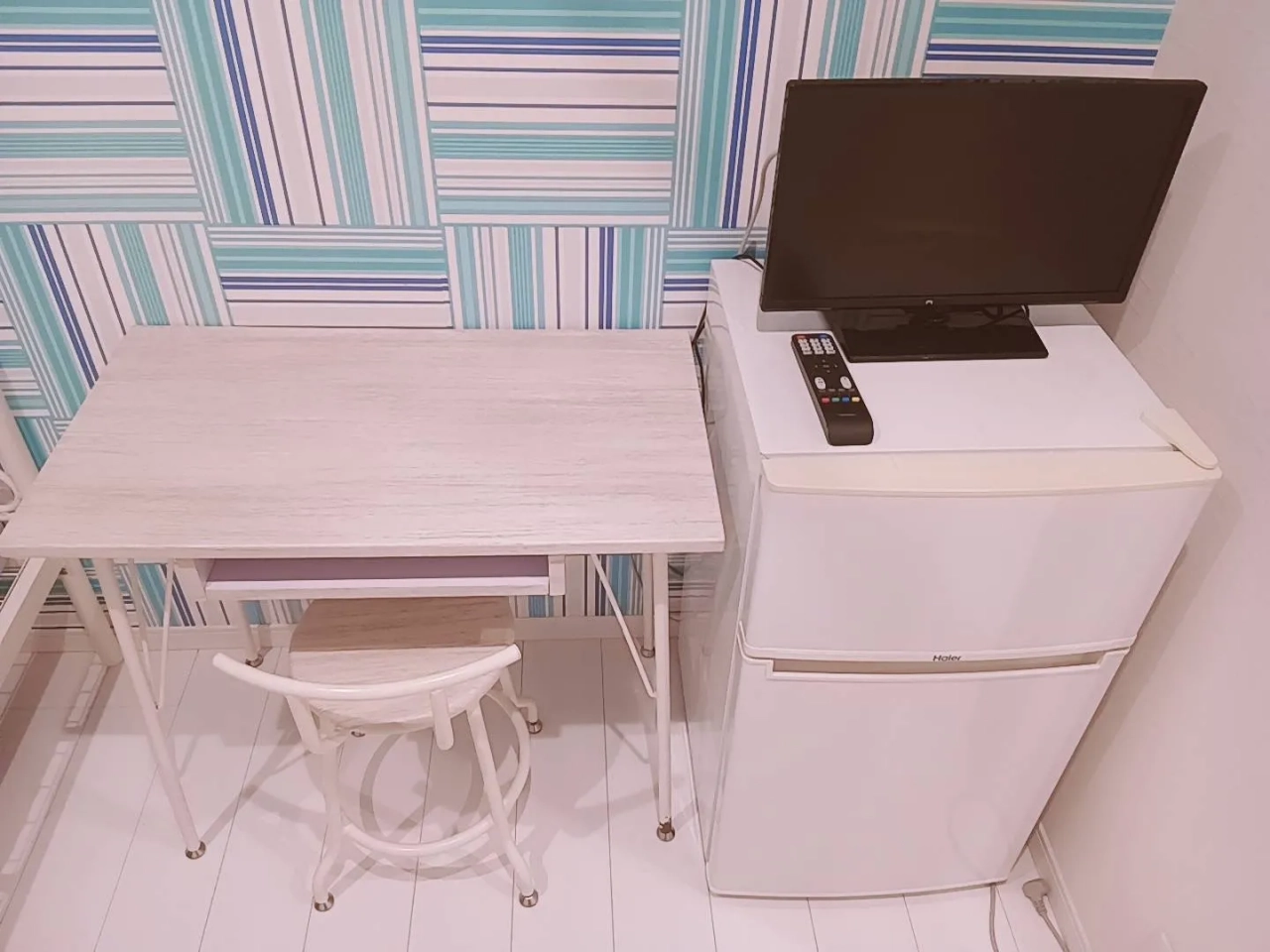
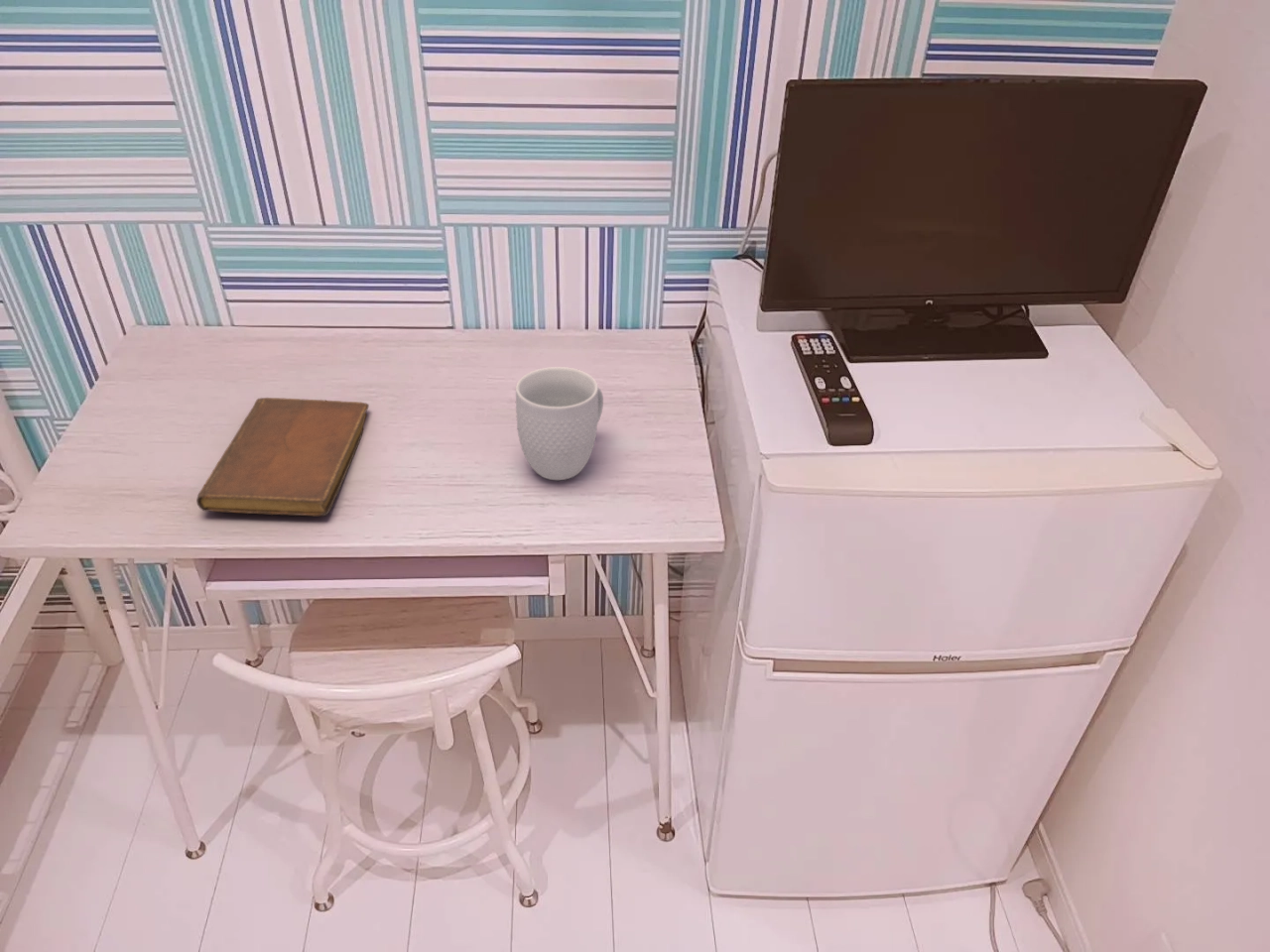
+ notebook [195,397,370,517]
+ mug [515,366,604,481]
